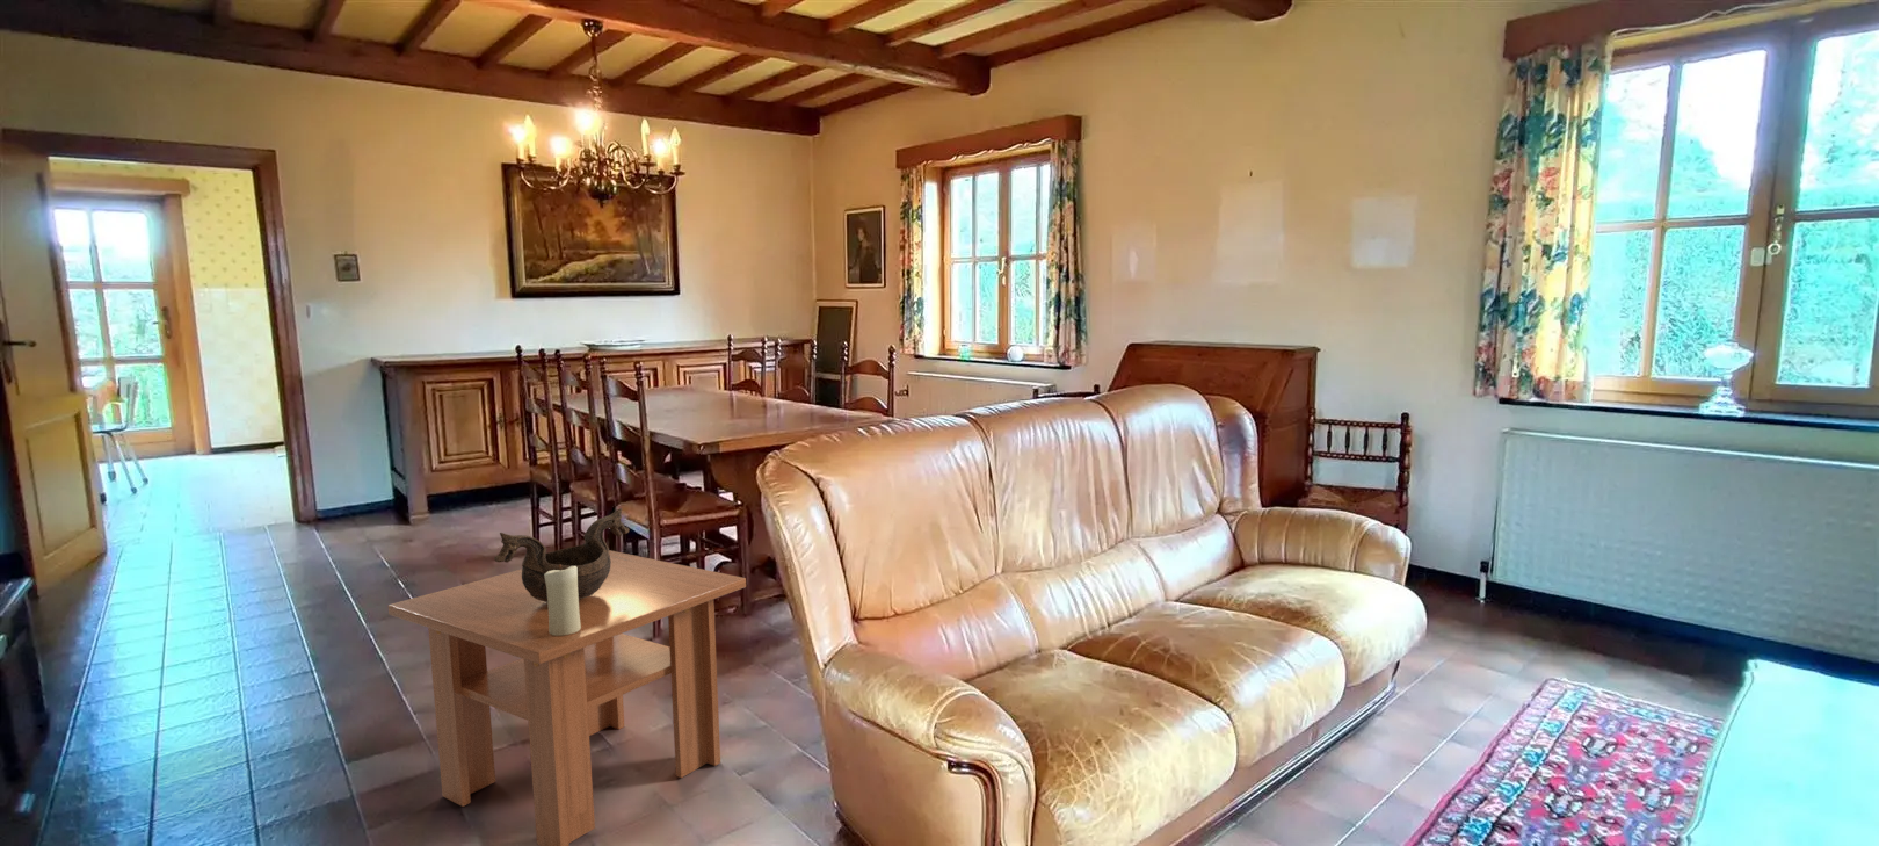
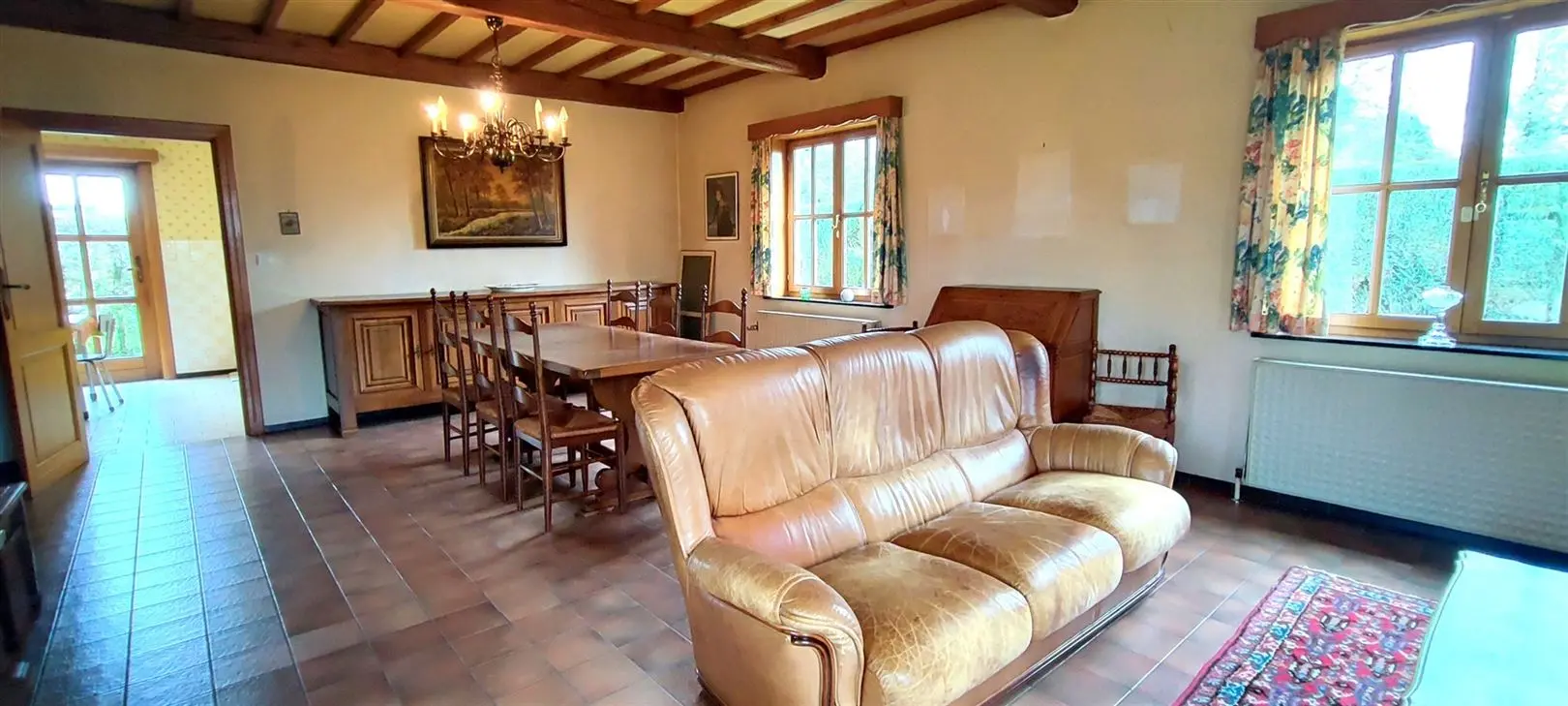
- decorative bowl [493,507,632,603]
- candle [544,566,581,636]
- coffee table [387,549,747,846]
